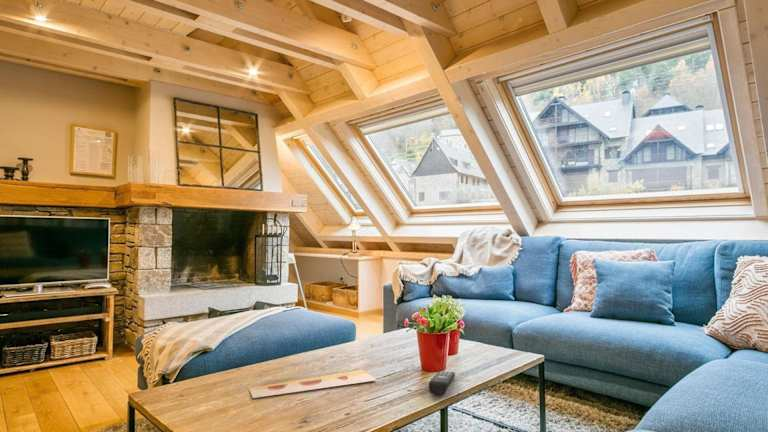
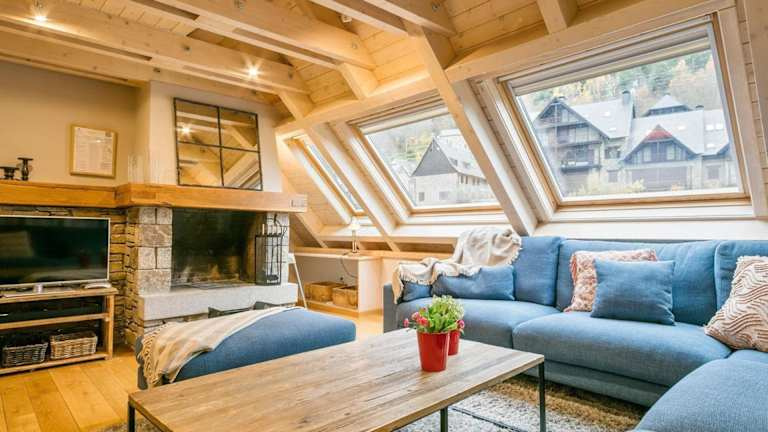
- painting [248,369,378,399]
- remote control [428,370,456,396]
